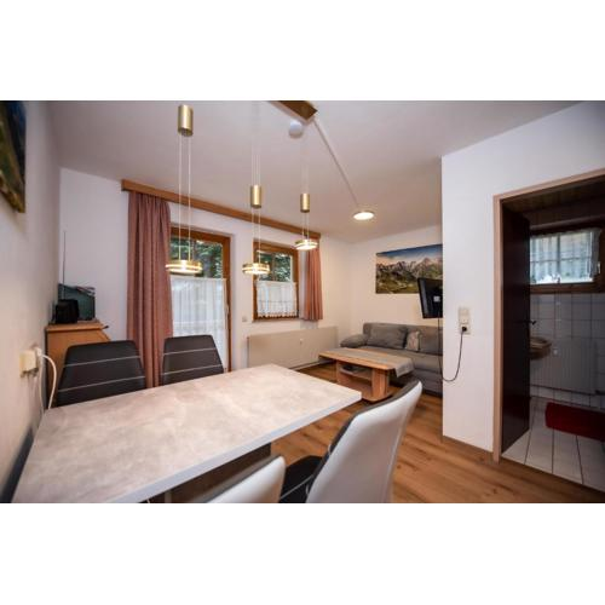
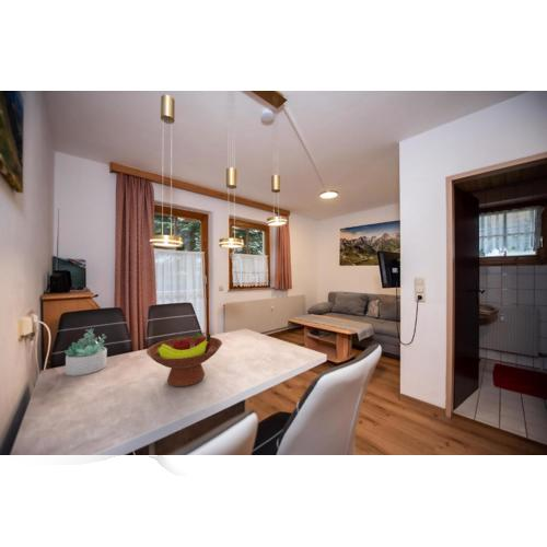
+ fruit bowl [146,333,223,388]
+ succulent plant [63,328,108,377]
